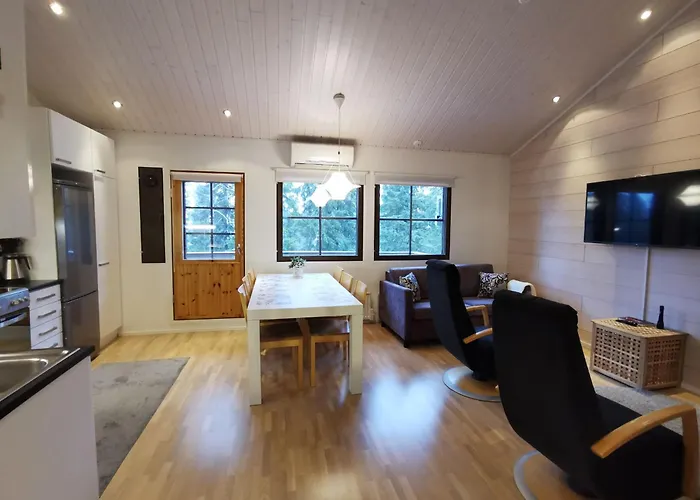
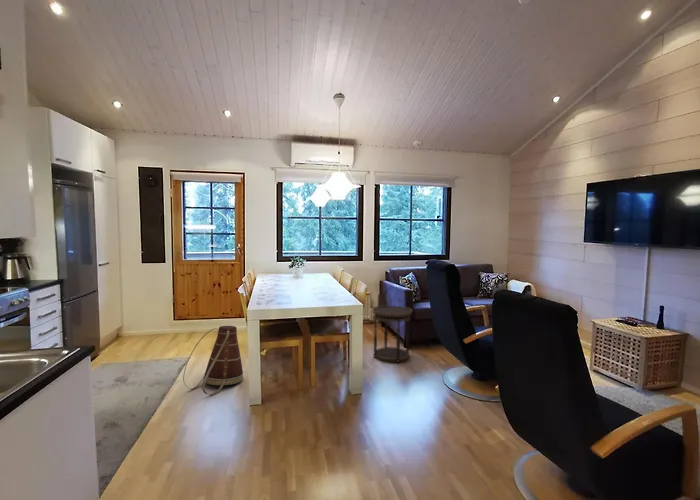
+ side table [372,304,413,364]
+ basket [182,325,244,396]
